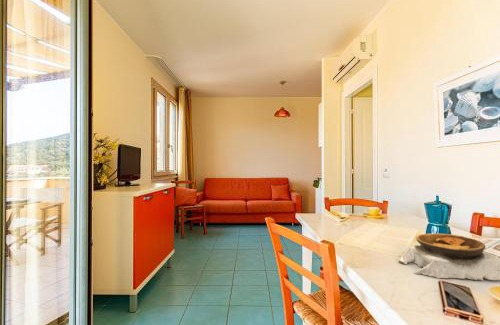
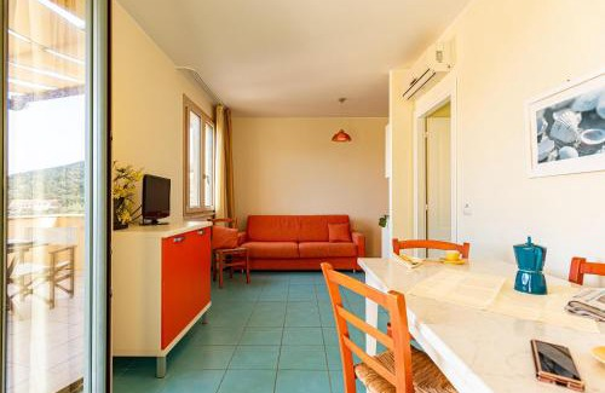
- bowl [398,232,500,281]
